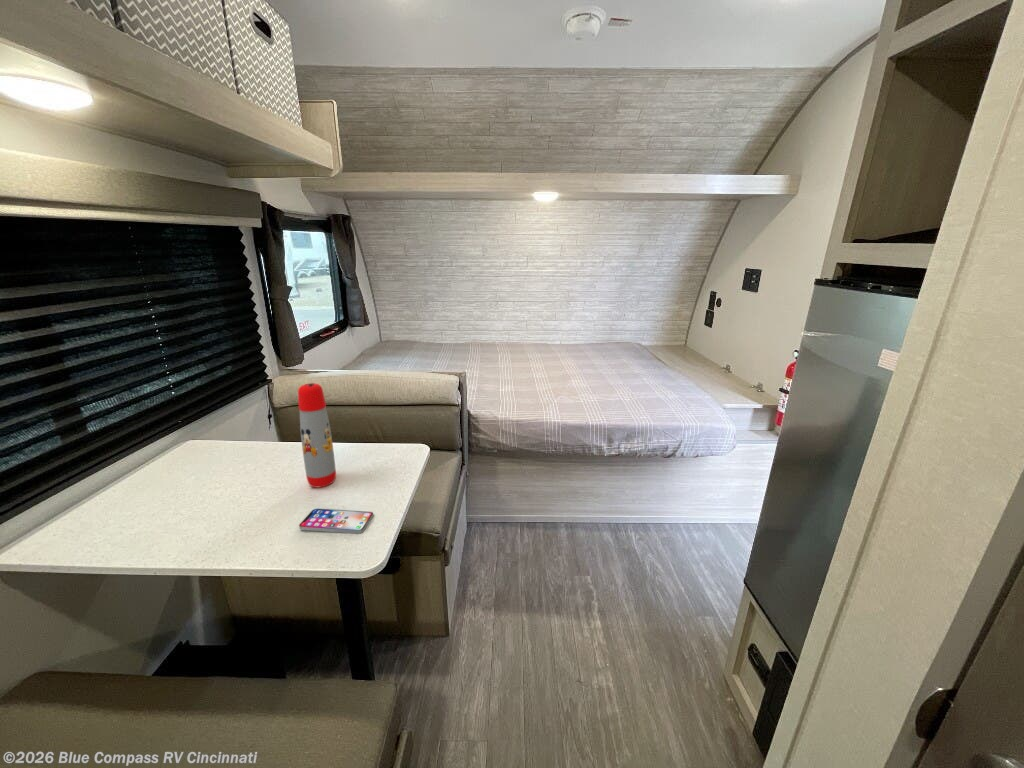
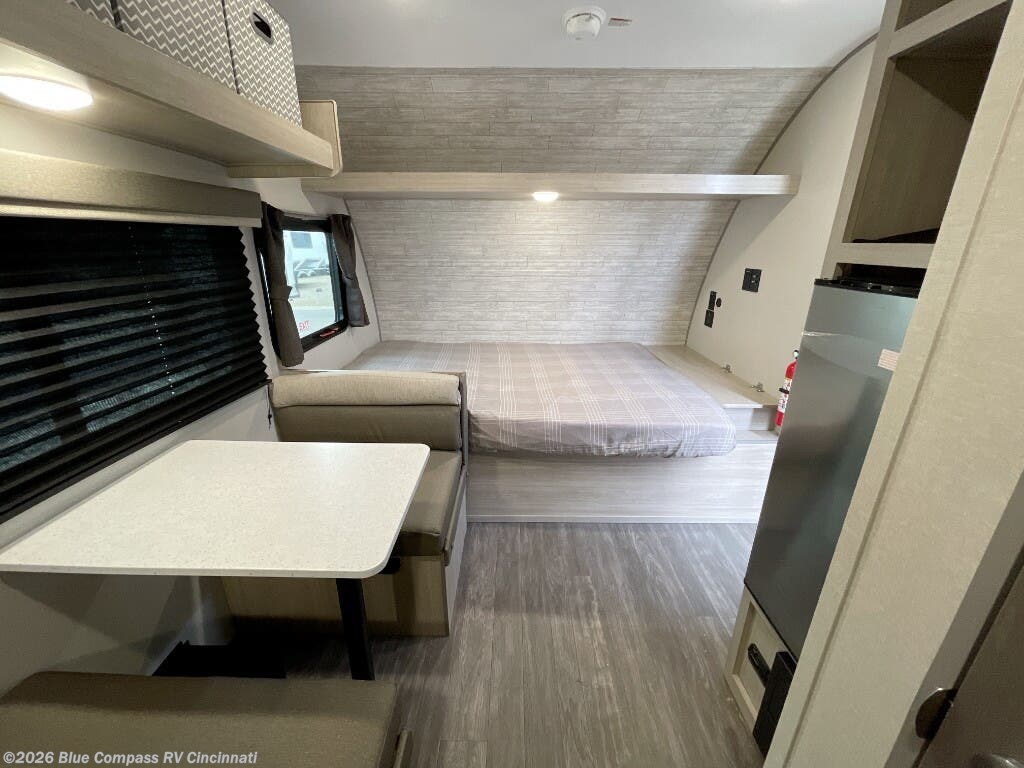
- smartphone [298,508,374,534]
- water bottle [297,382,337,488]
